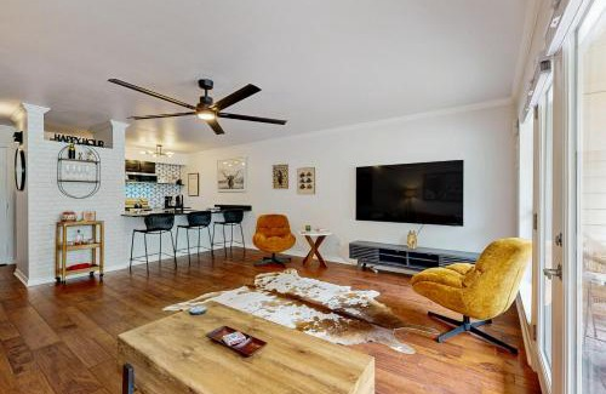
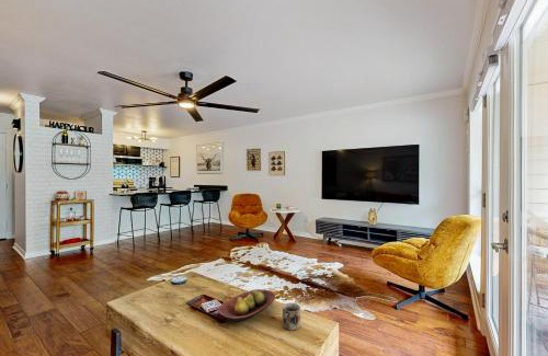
+ fruit bowl [217,288,276,324]
+ mug [281,302,301,332]
